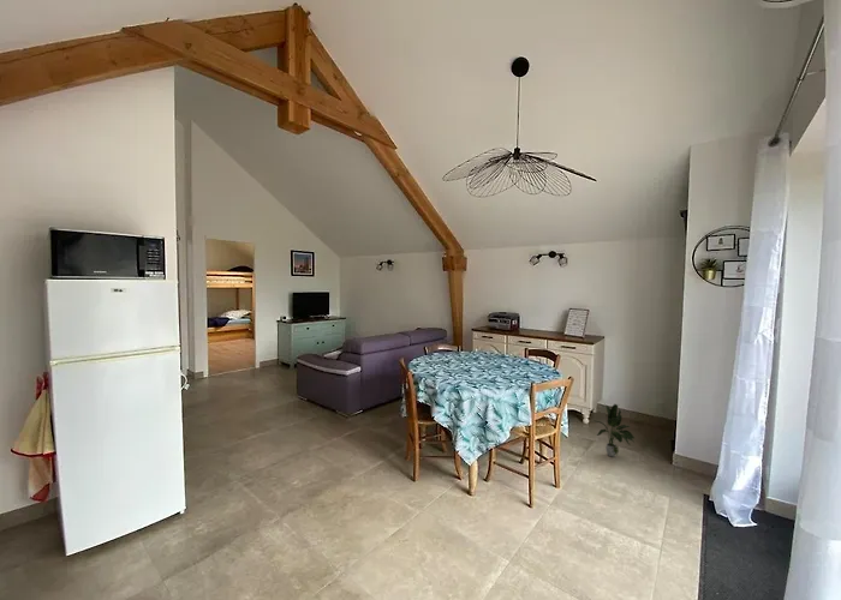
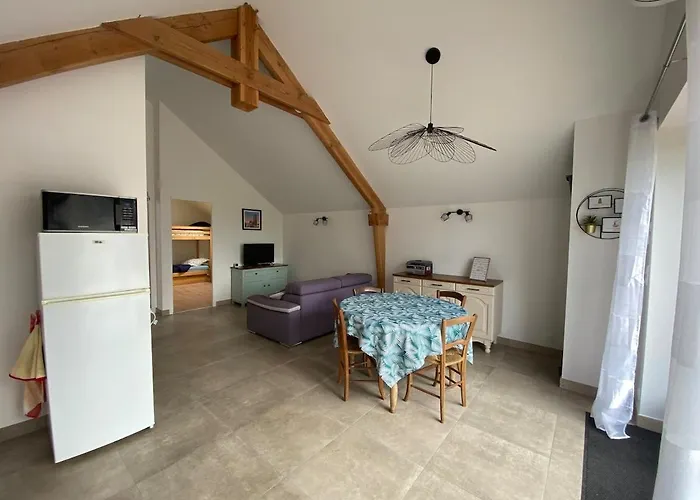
- potted plant [595,403,636,458]
